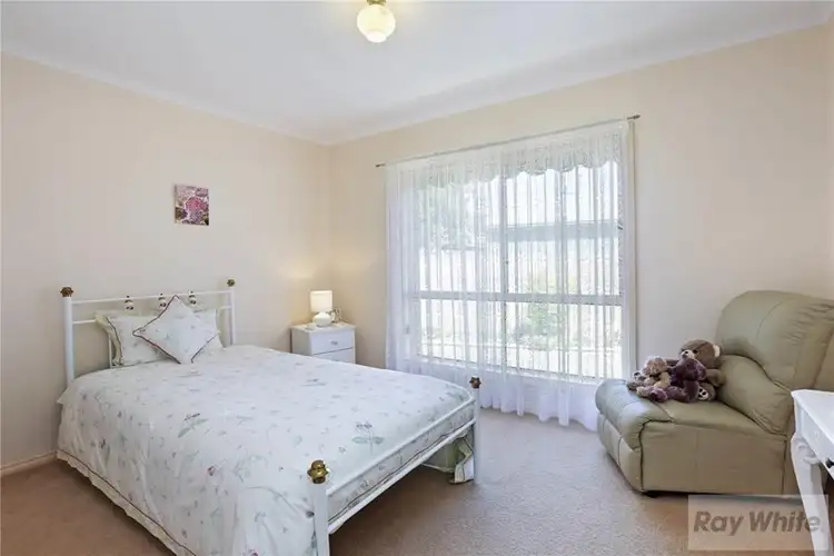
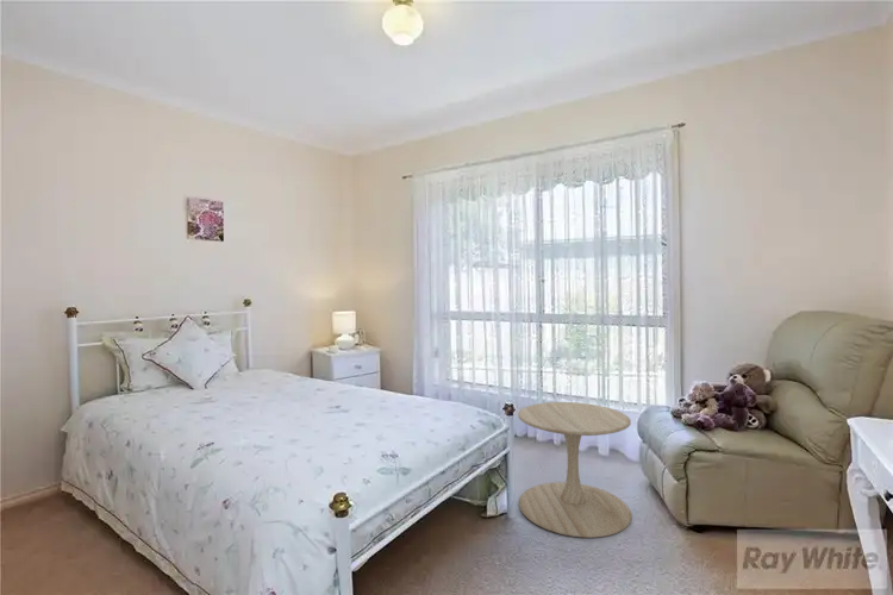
+ side table [517,401,632,539]
